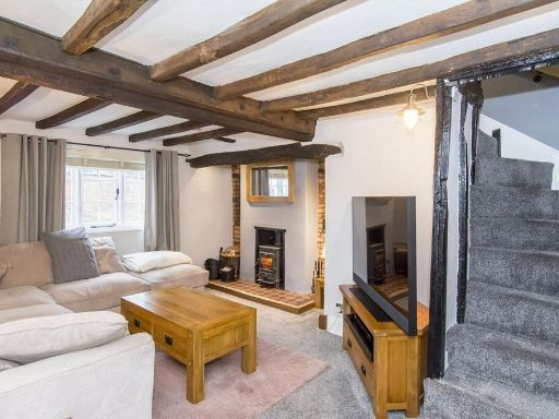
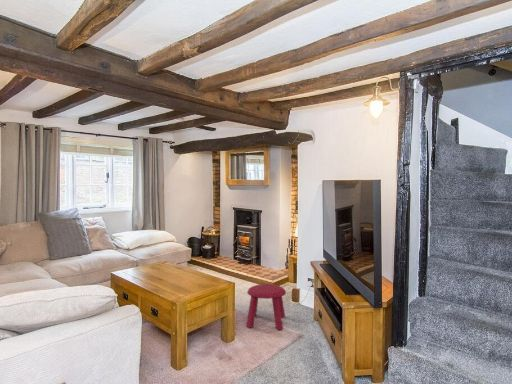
+ stool [245,283,287,331]
